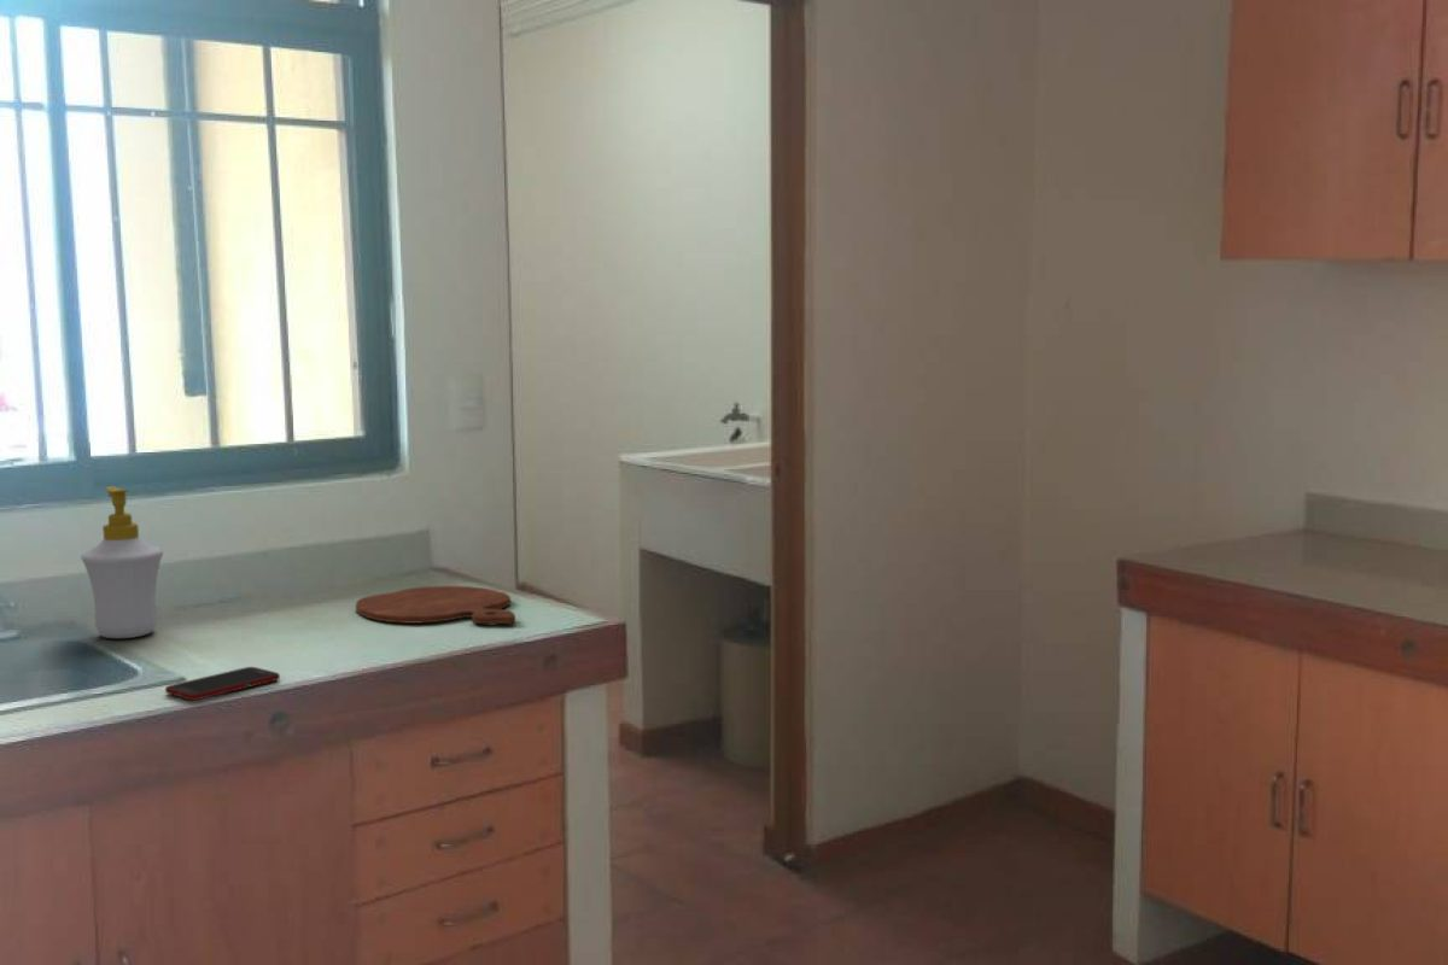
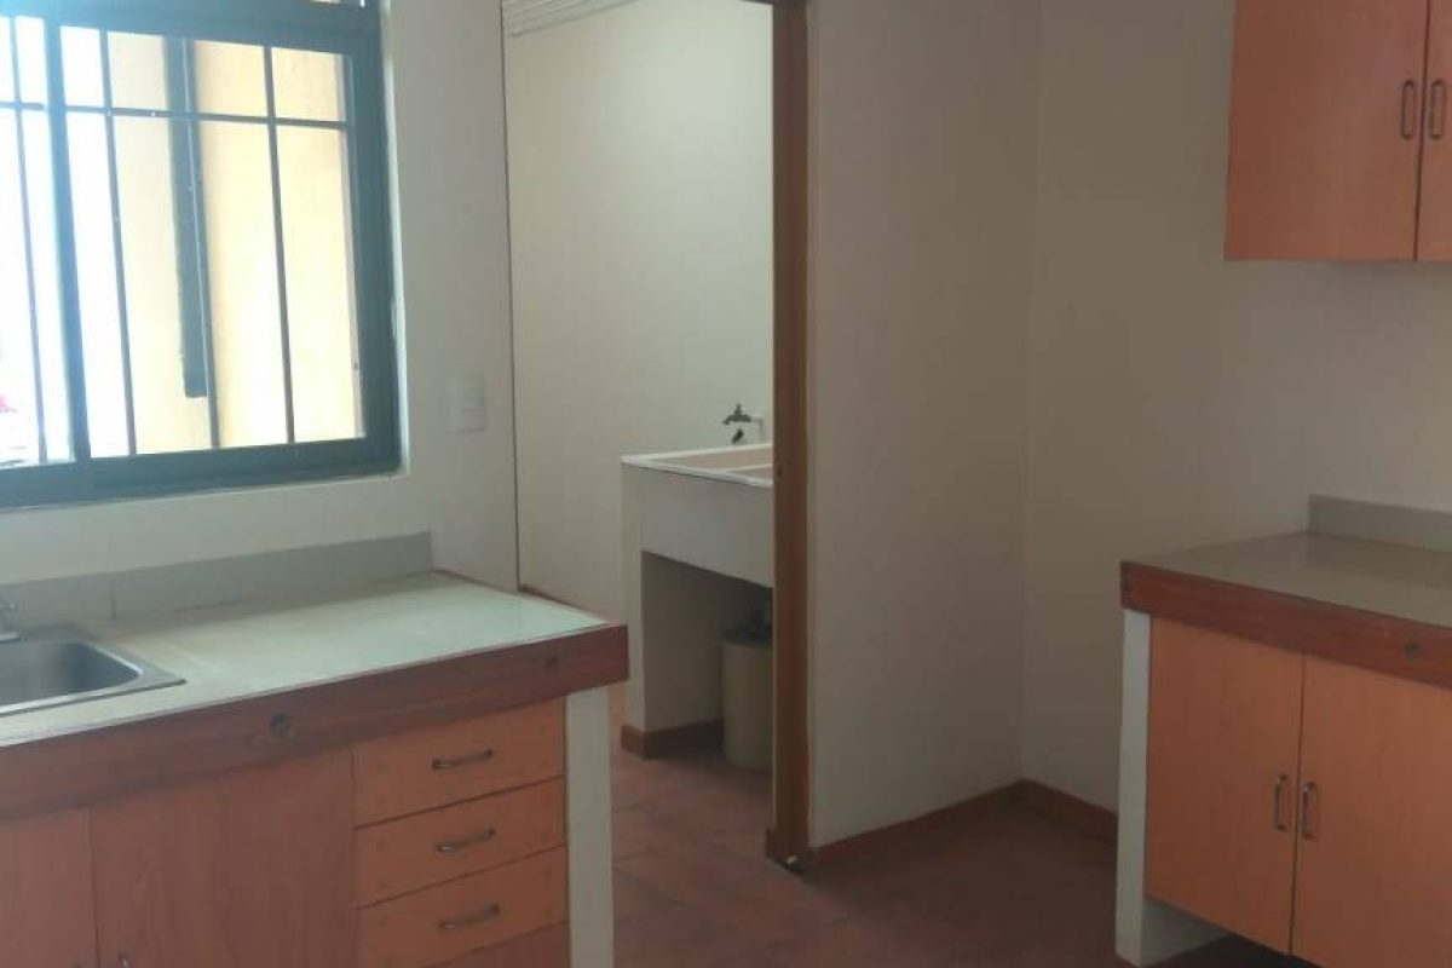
- soap bottle [80,485,164,639]
- cell phone [164,666,281,702]
- cutting board [355,585,516,625]
